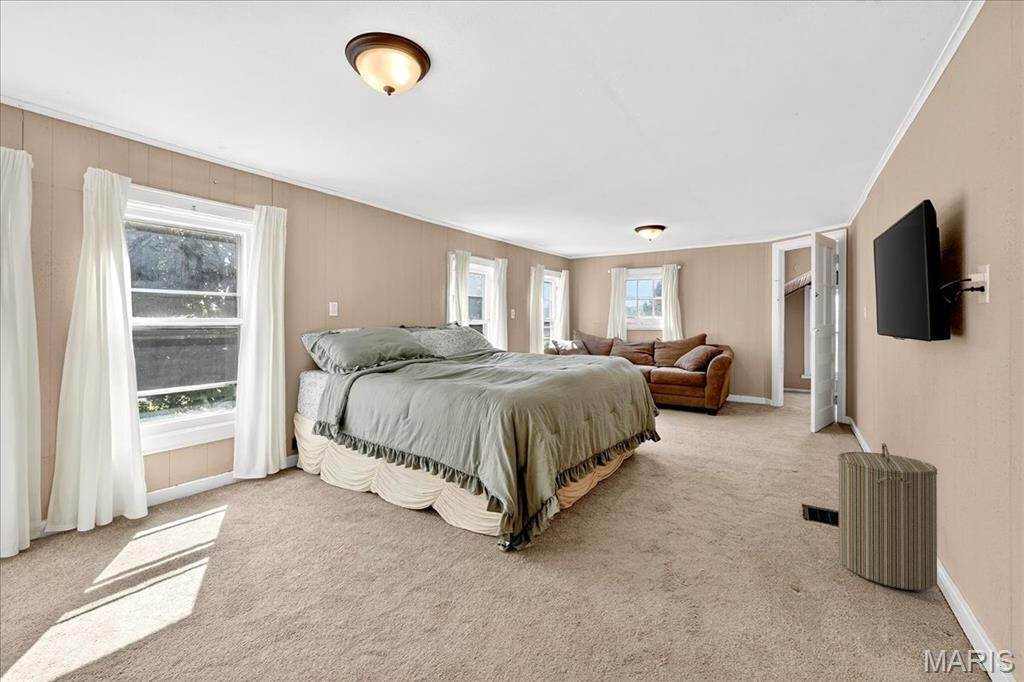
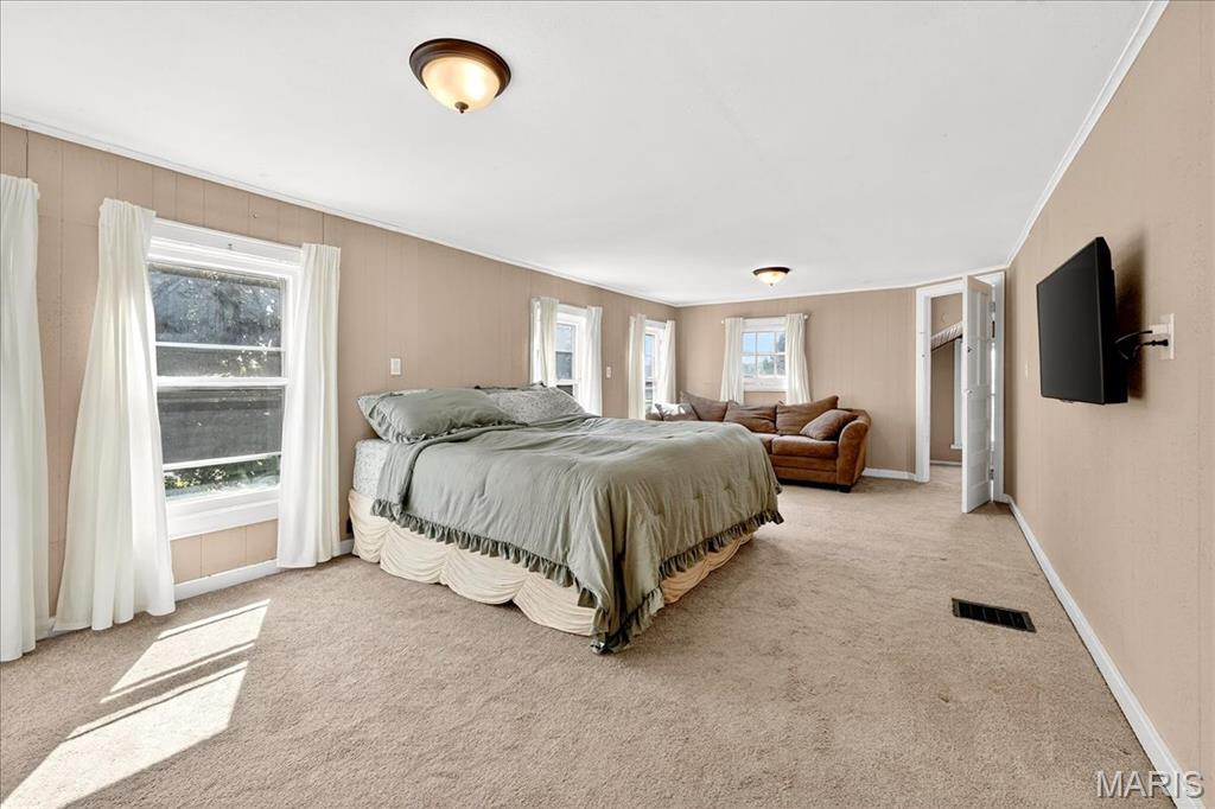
- laundry hamper [837,442,938,591]
